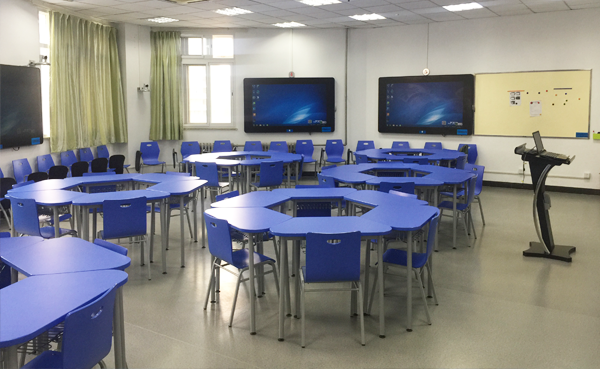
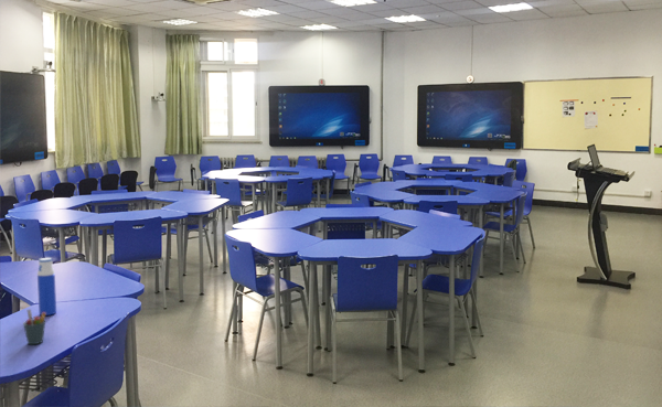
+ water bottle [36,257,57,317]
+ pen holder [22,308,46,345]
